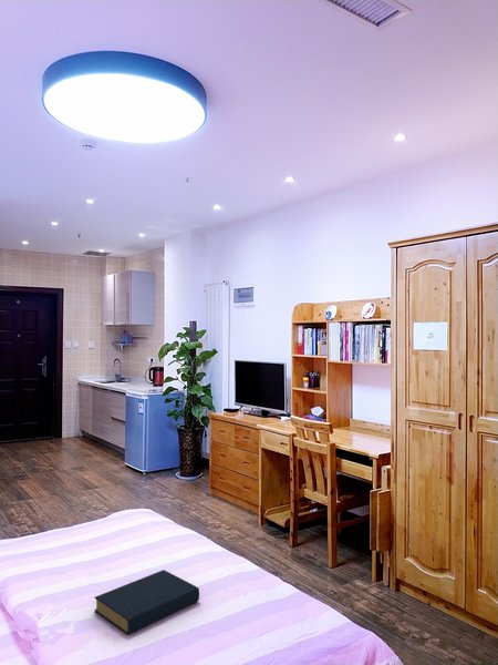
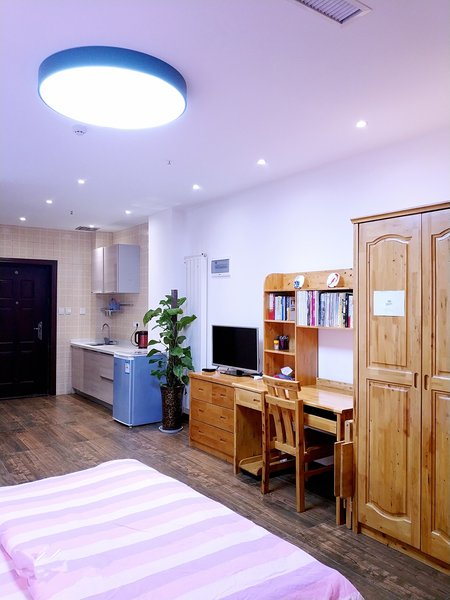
- hardback book [93,569,200,635]
